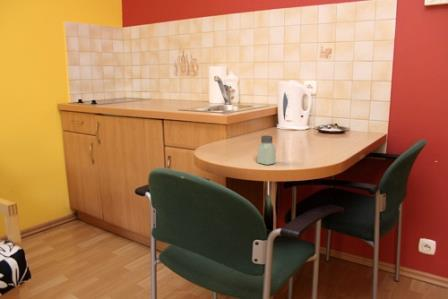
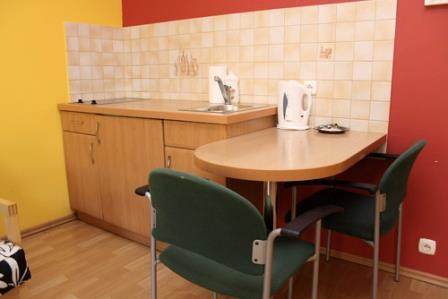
- saltshaker [256,135,277,166]
